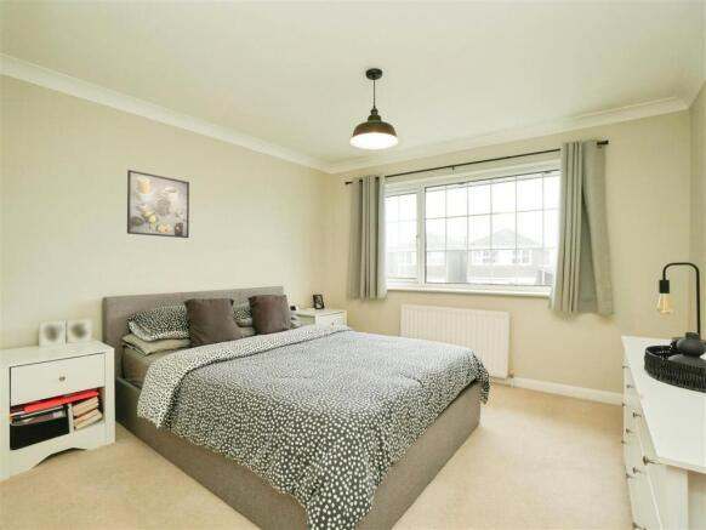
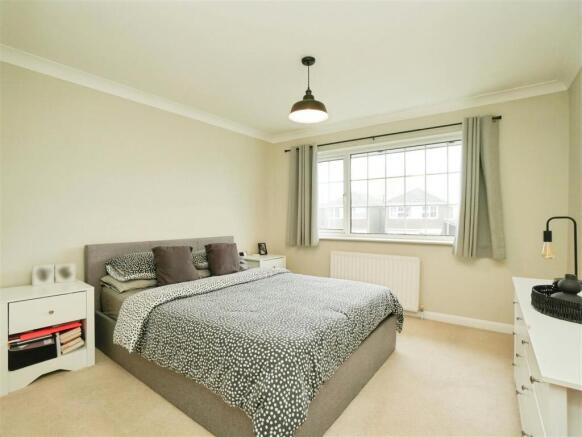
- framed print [126,169,190,239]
